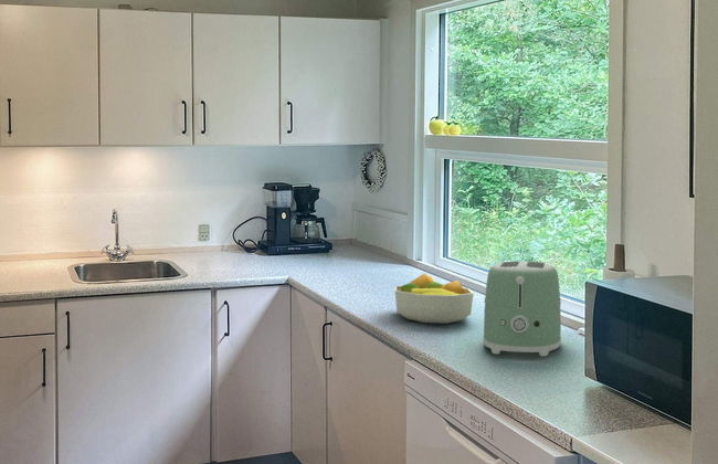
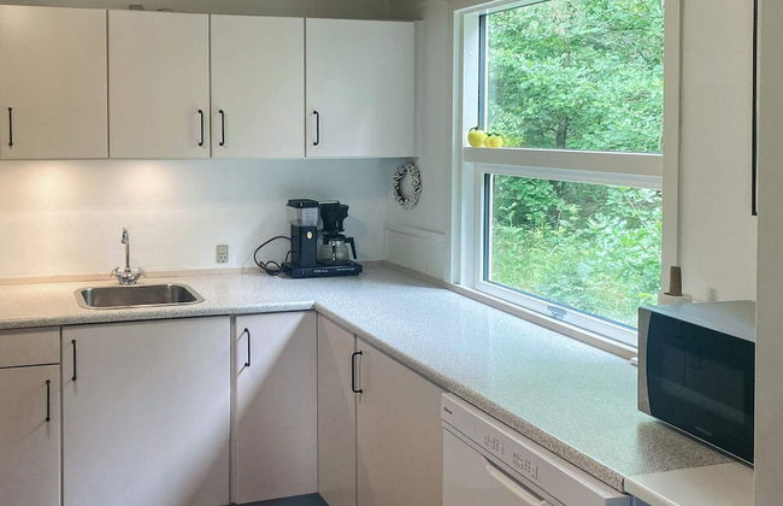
- fruit bowl [393,273,475,325]
- toaster [483,261,562,357]
